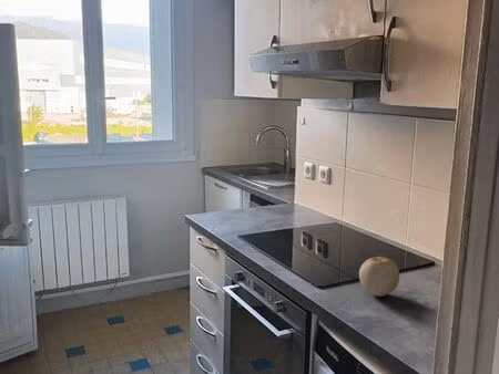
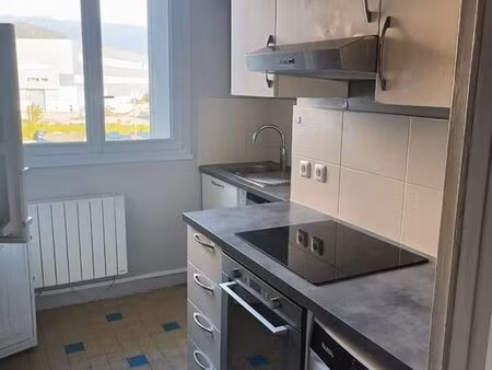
- fruit [358,256,400,298]
